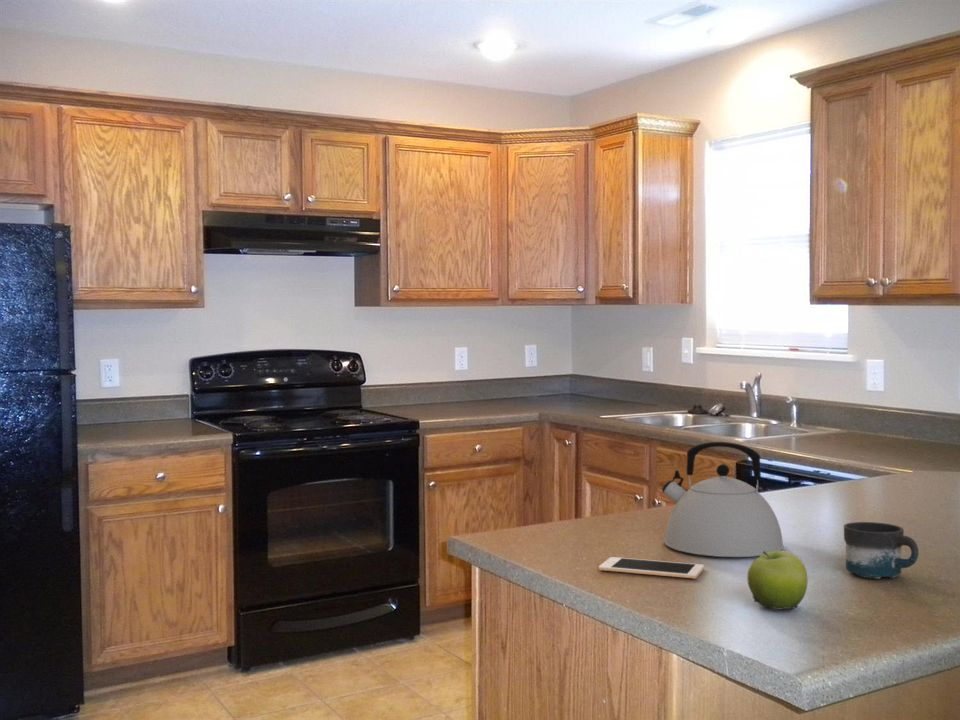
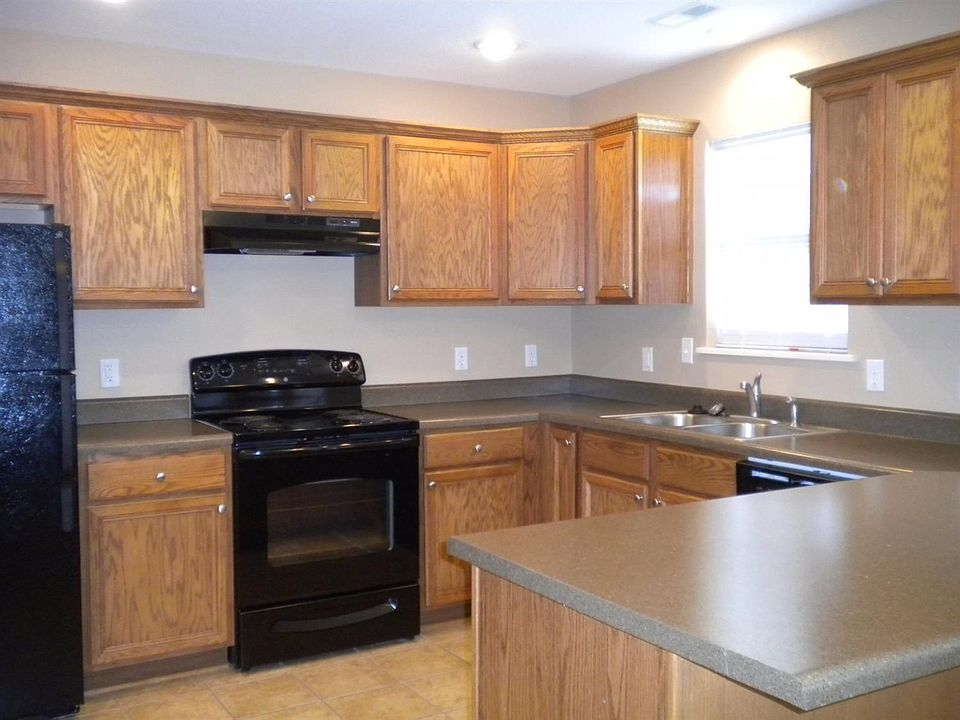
- fruit [746,550,809,610]
- cell phone [598,556,705,580]
- mug [843,521,920,580]
- kettle [661,441,785,558]
